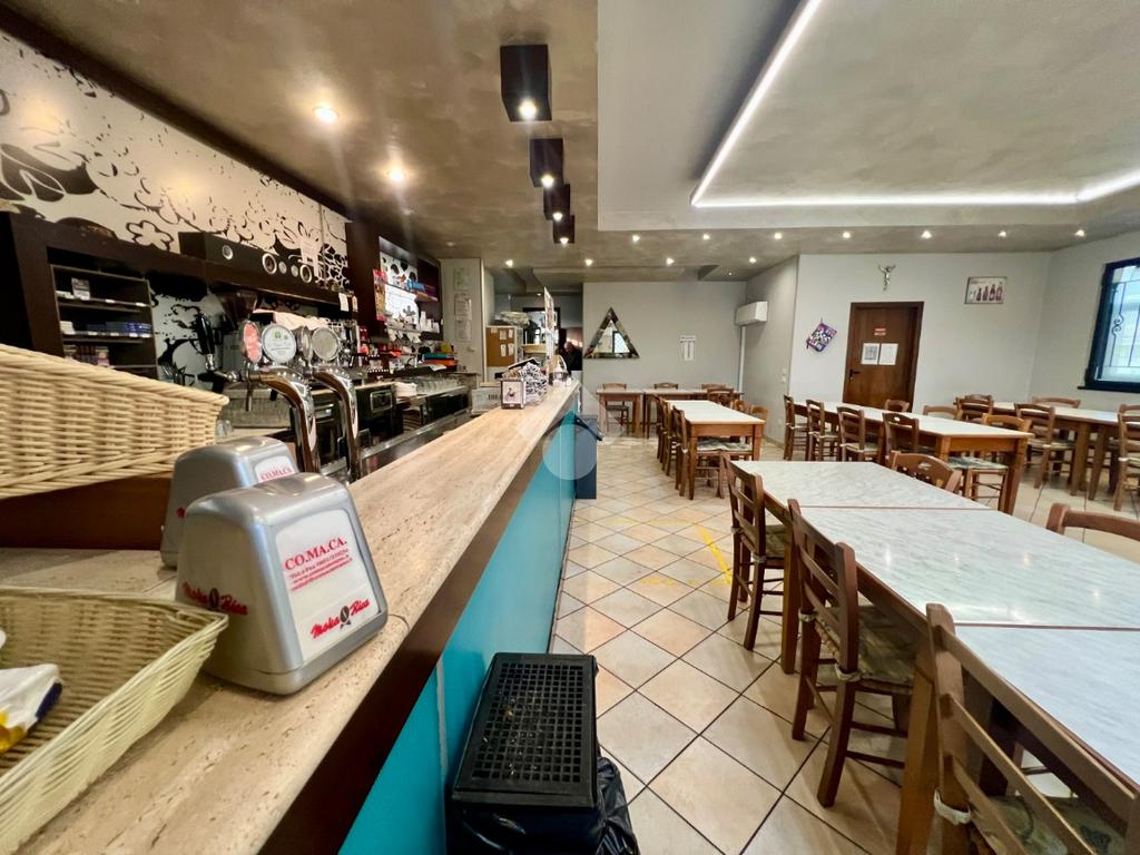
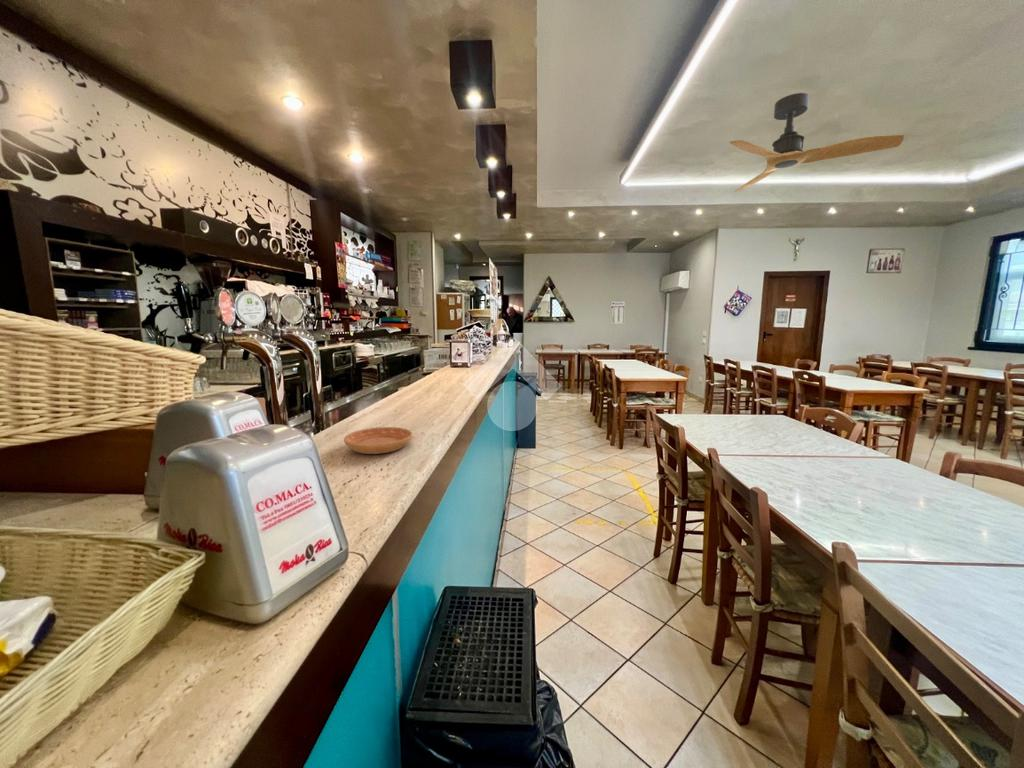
+ saucer [343,426,413,455]
+ ceiling fan [729,92,905,193]
